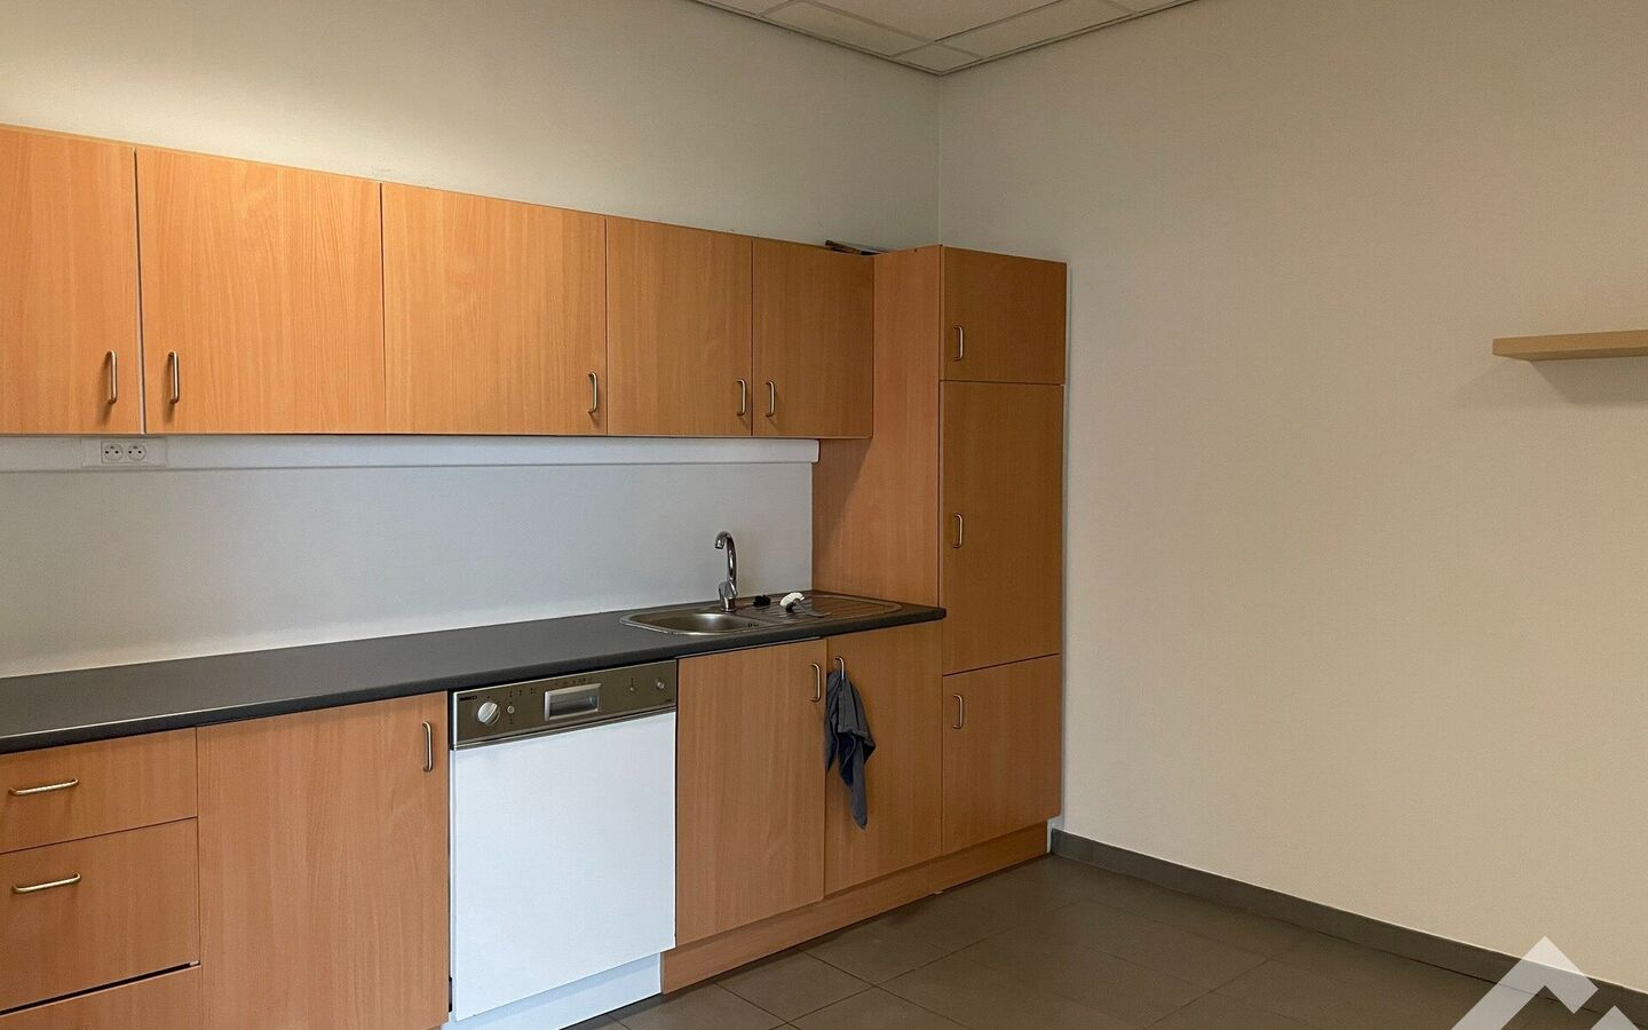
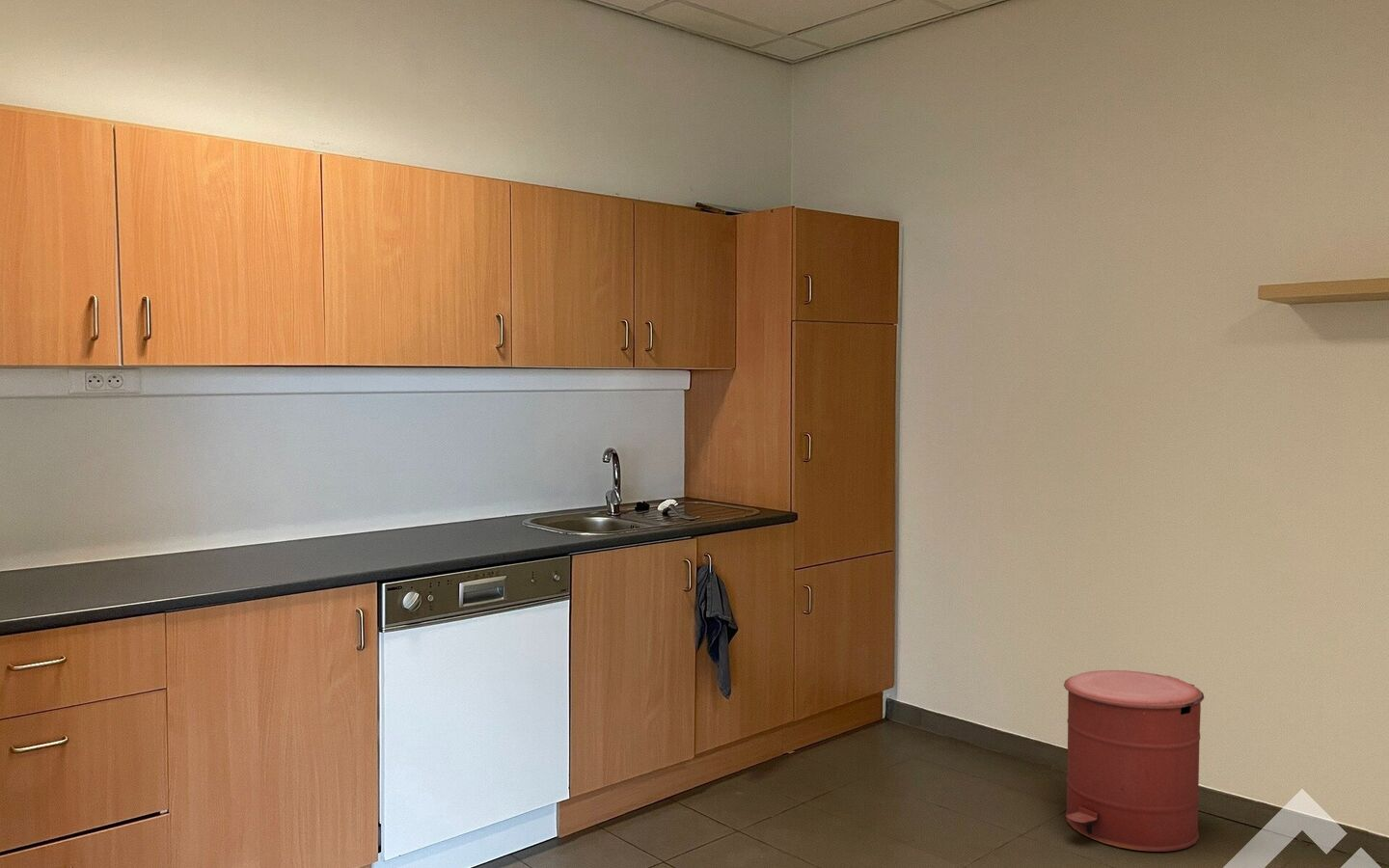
+ trash can [1063,669,1205,853]
